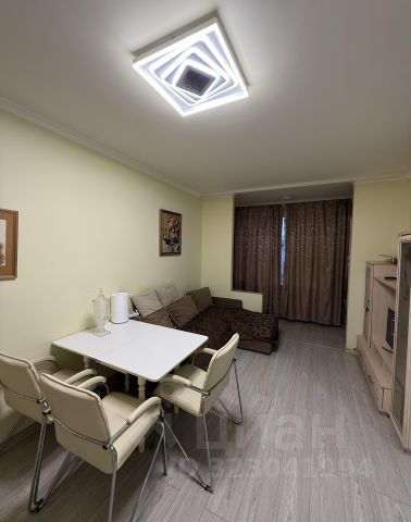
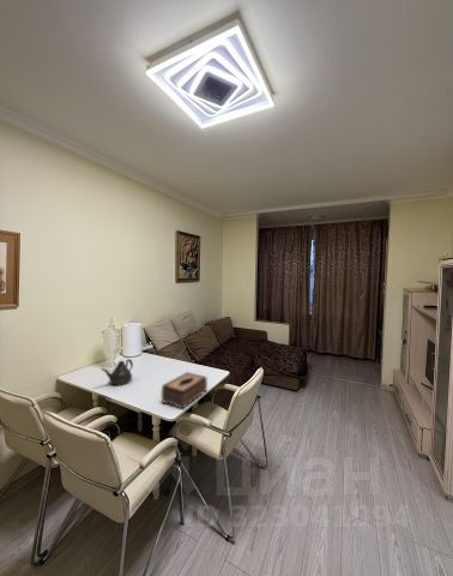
+ tissue box [161,371,209,410]
+ teapot [99,358,134,386]
